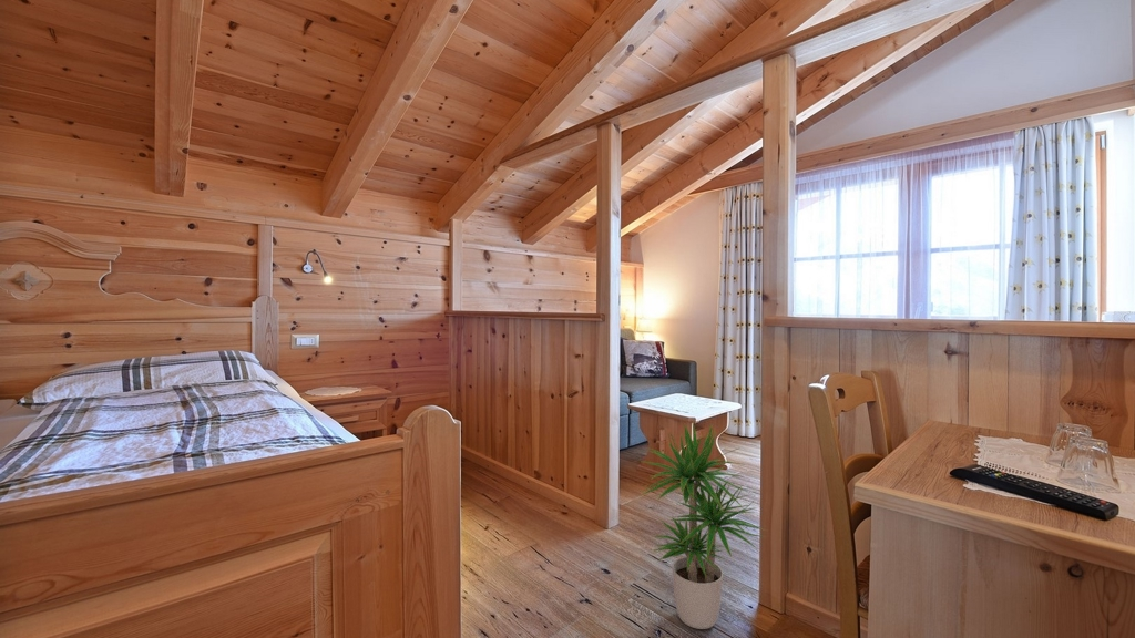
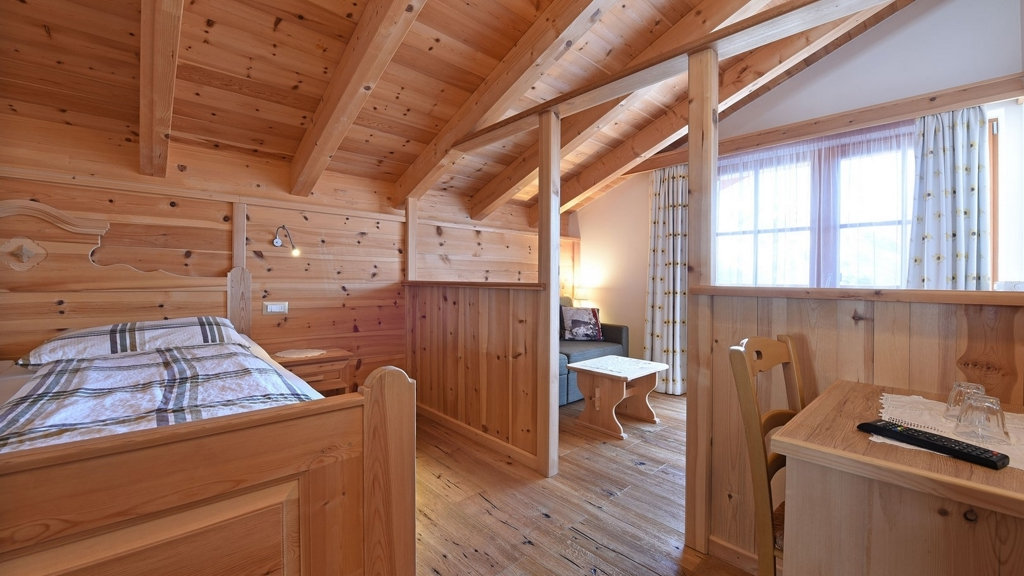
- potted plant [640,421,767,630]
